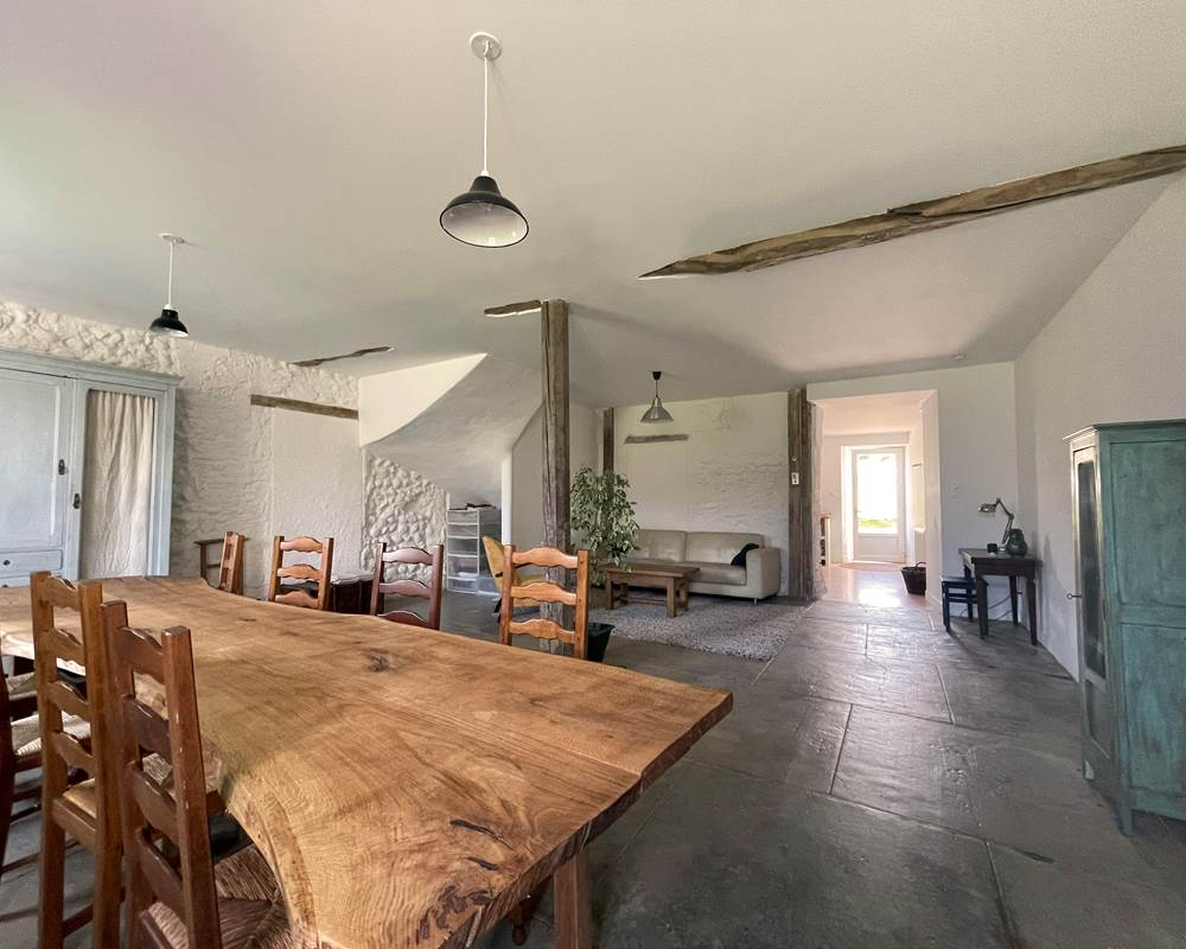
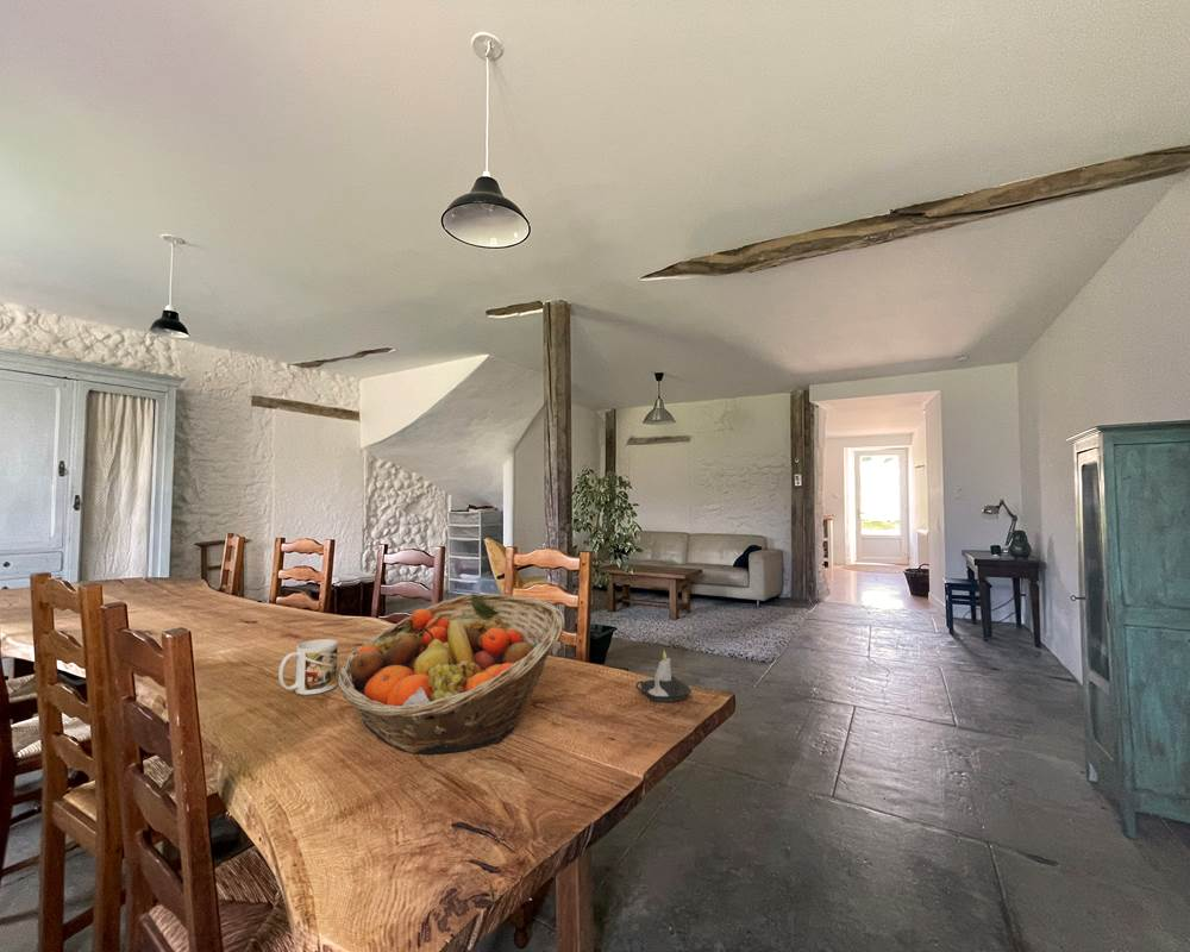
+ mug [277,638,339,696]
+ fruit basket [337,593,566,756]
+ candle [634,650,693,703]
